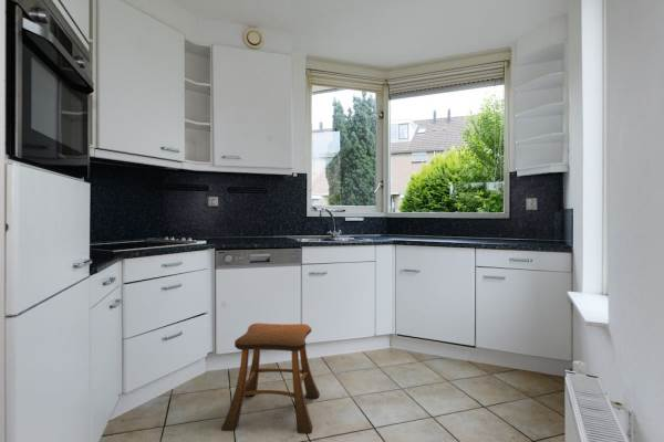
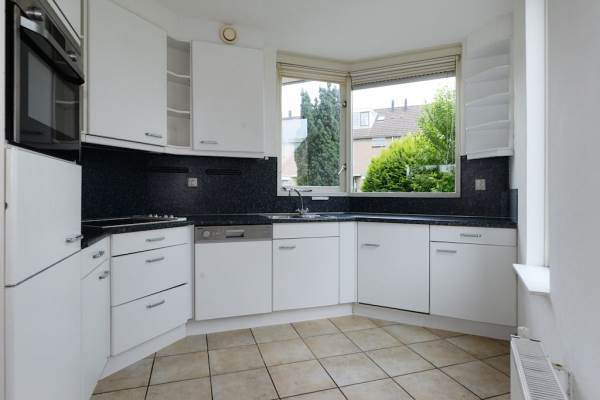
- stool [220,322,321,435]
